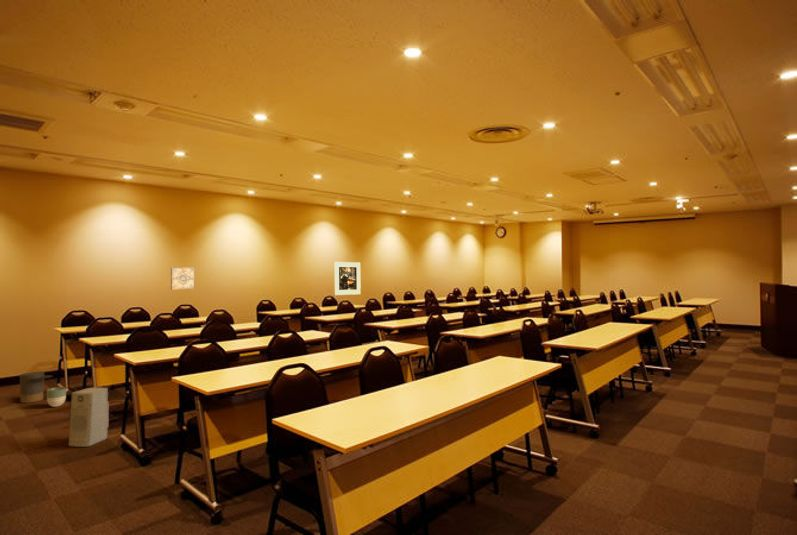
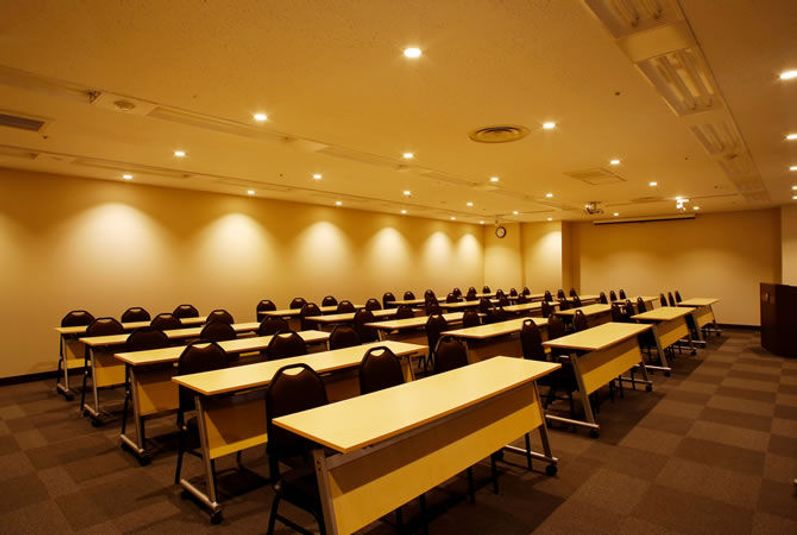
- trash can [19,371,53,404]
- wall art [170,266,195,291]
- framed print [334,261,362,296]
- air purifier [68,387,109,448]
- planter [46,386,67,408]
